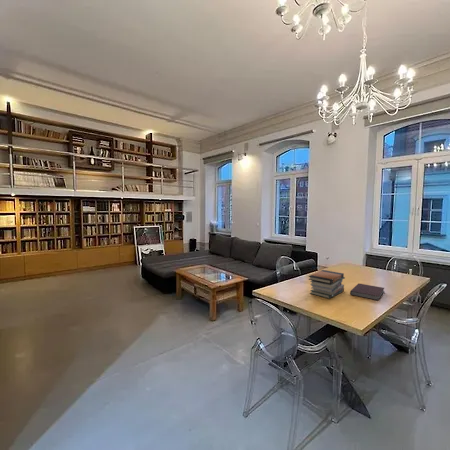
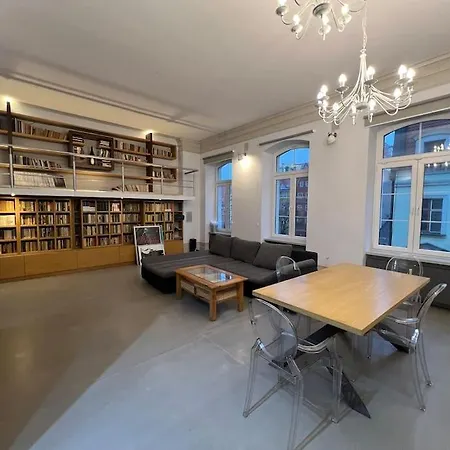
- book stack [308,269,346,300]
- notebook [349,282,385,301]
